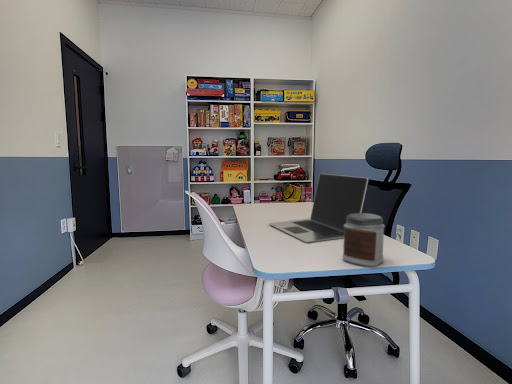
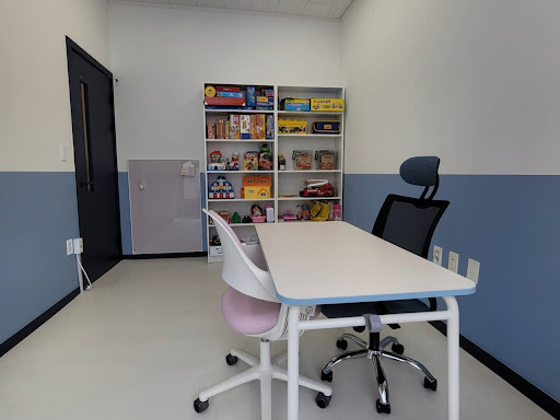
- jar [341,212,386,267]
- laptop [268,173,369,244]
